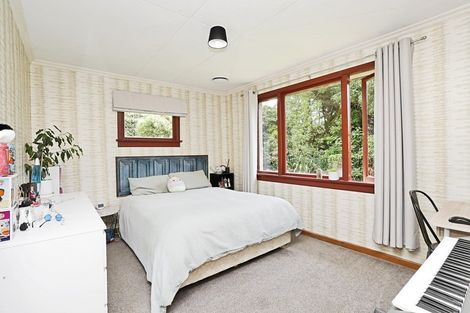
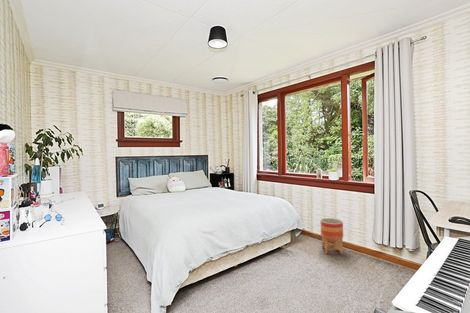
+ planter [320,217,344,255]
